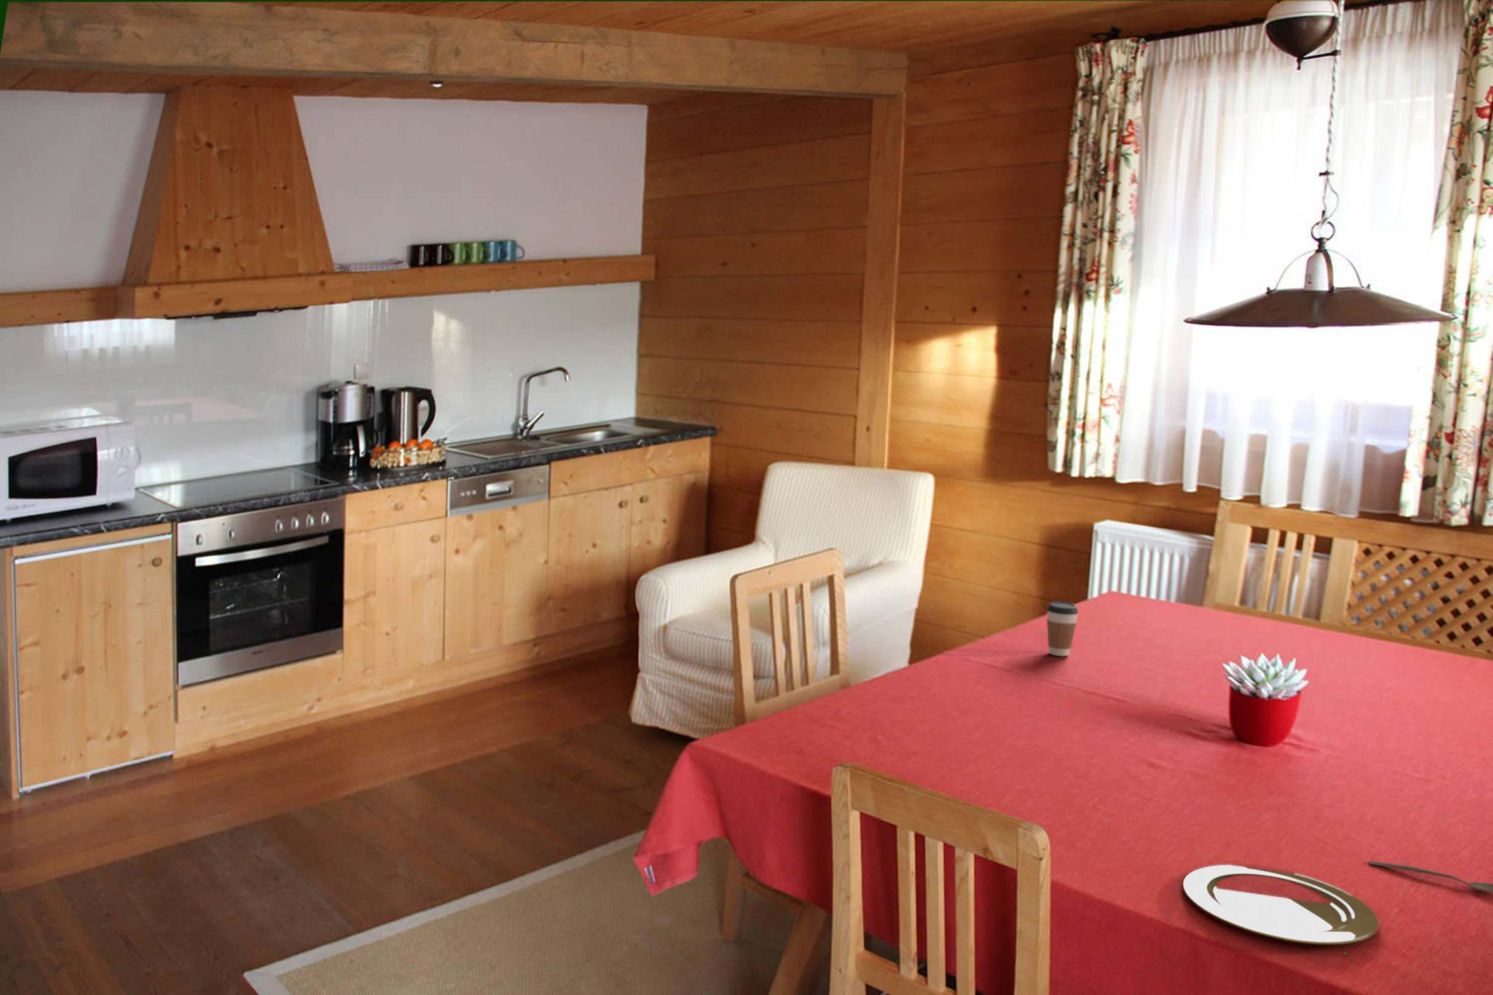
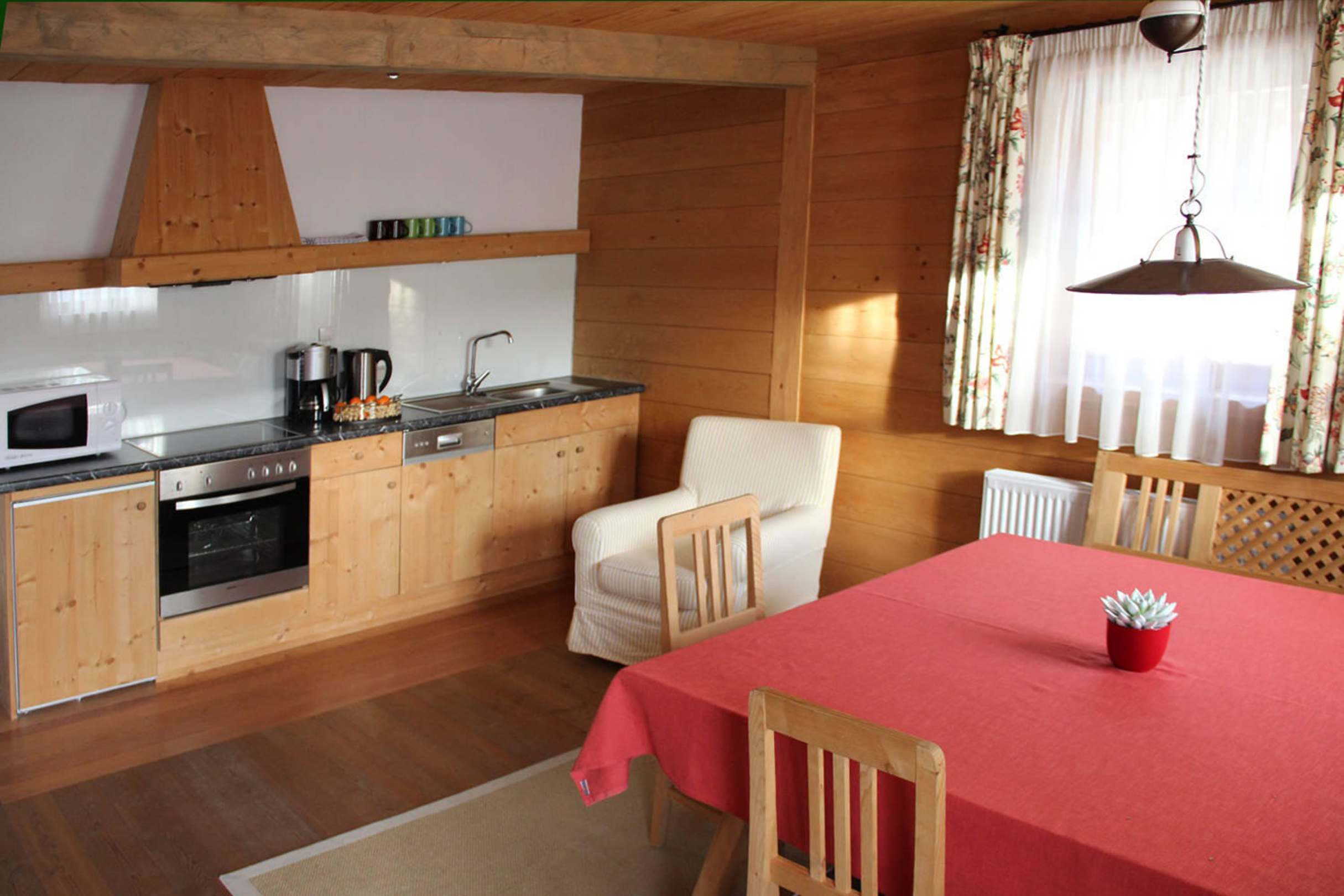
- spoon [1369,861,1493,892]
- coffee cup [1046,601,1079,656]
- plate [1182,864,1380,945]
